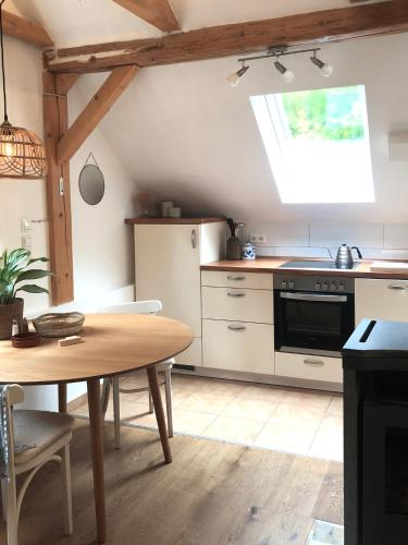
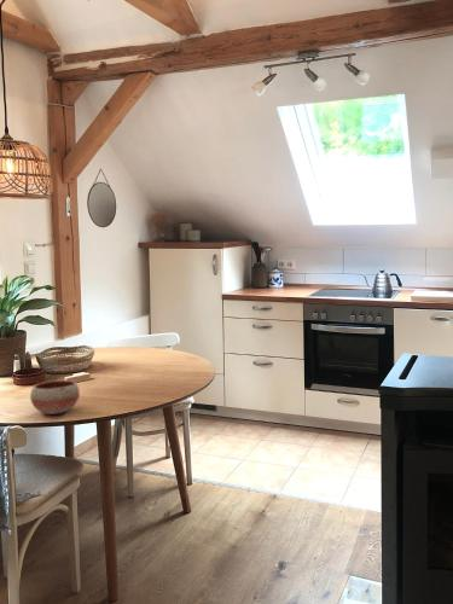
+ bowl [29,379,81,416]
